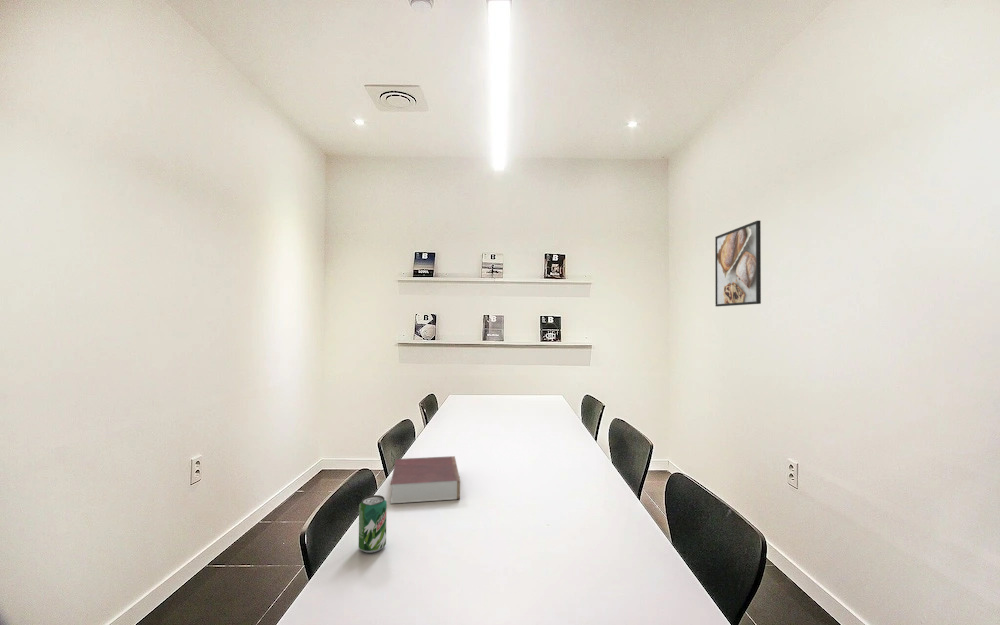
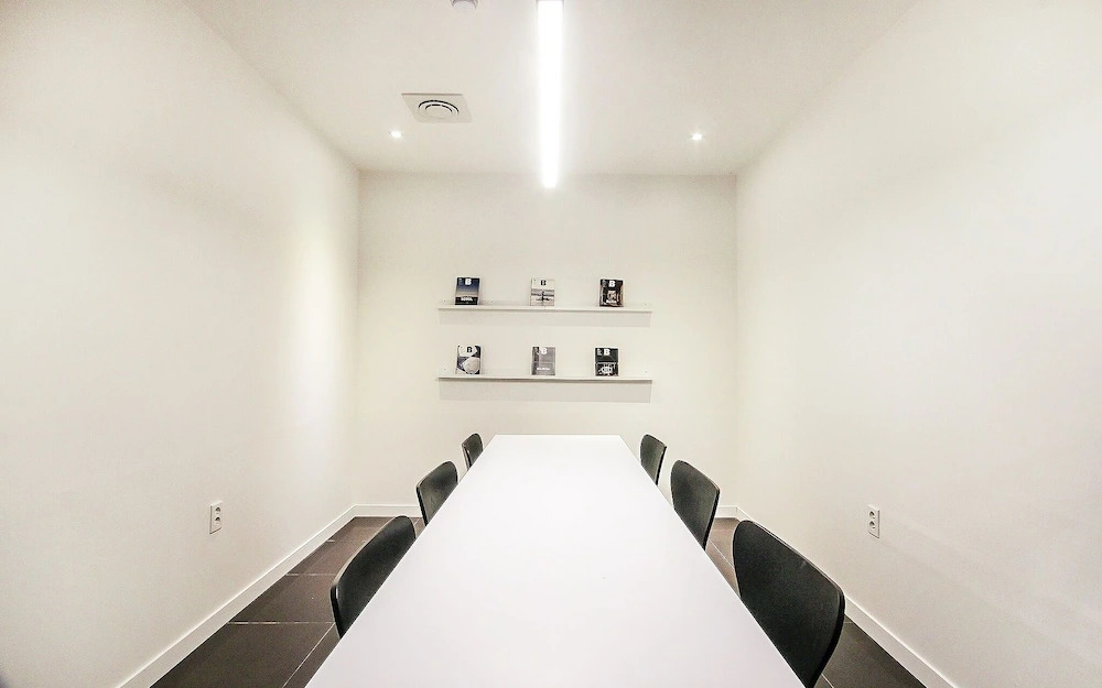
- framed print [714,220,762,307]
- book [389,455,461,504]
- beverage can [358,494,388,554]
